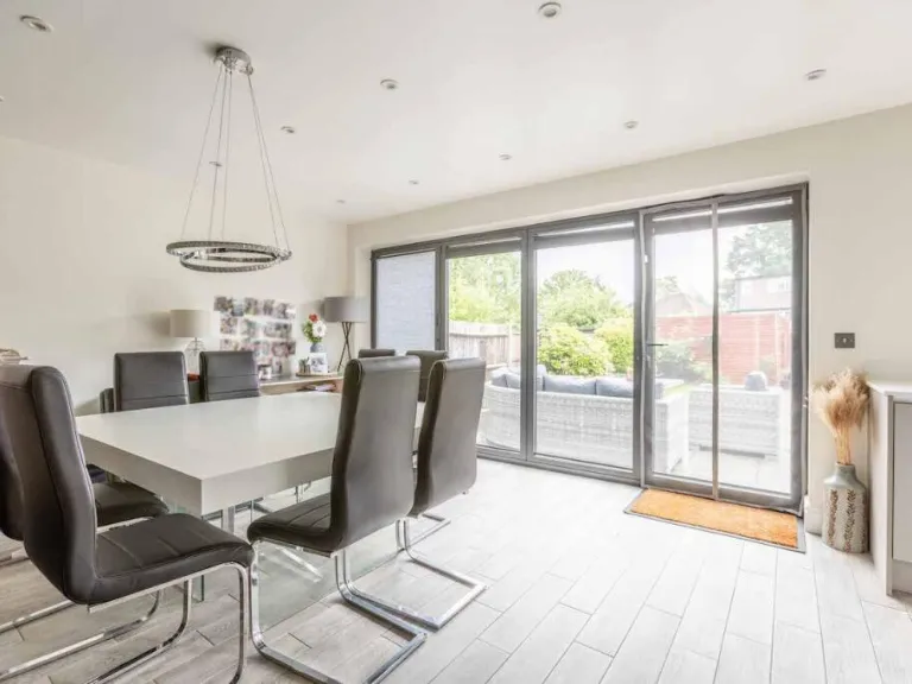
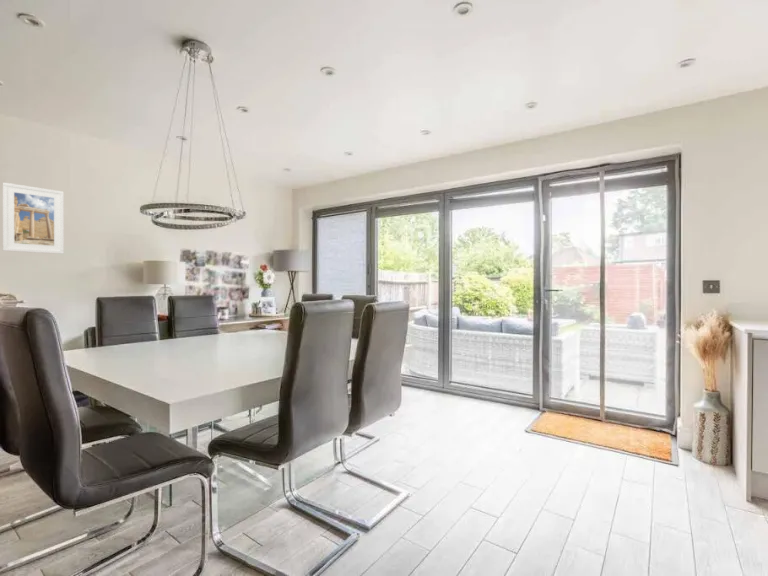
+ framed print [2,182,65,255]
